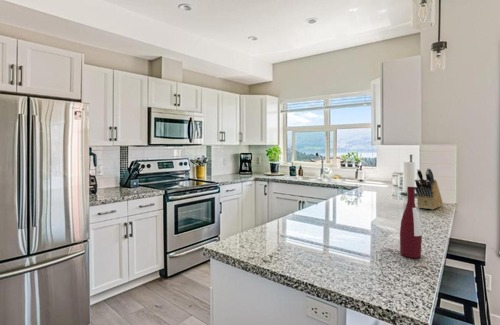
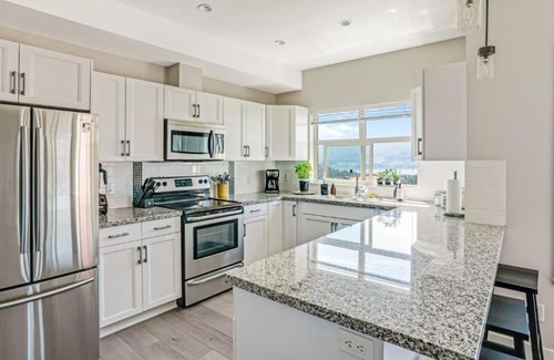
- alcohol [399,186,423,259]
- knife block [414,167,444,211]
